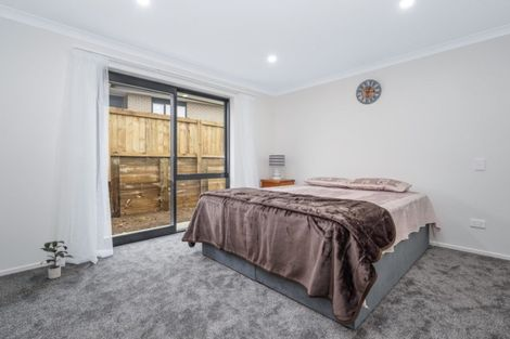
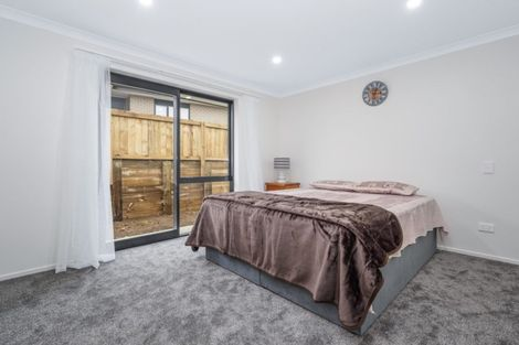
- potted plant [39,239,74,279]
